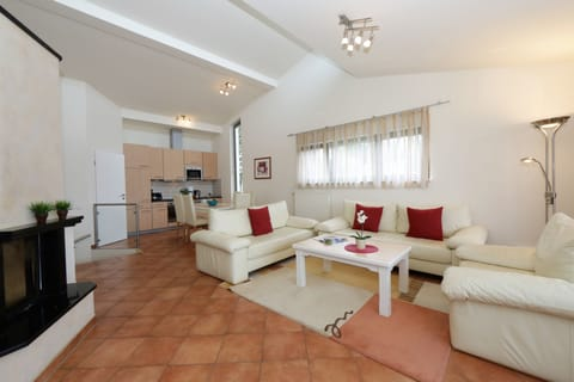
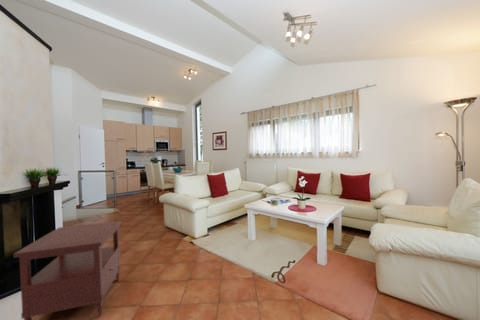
+ side table [13,220,122,320]
